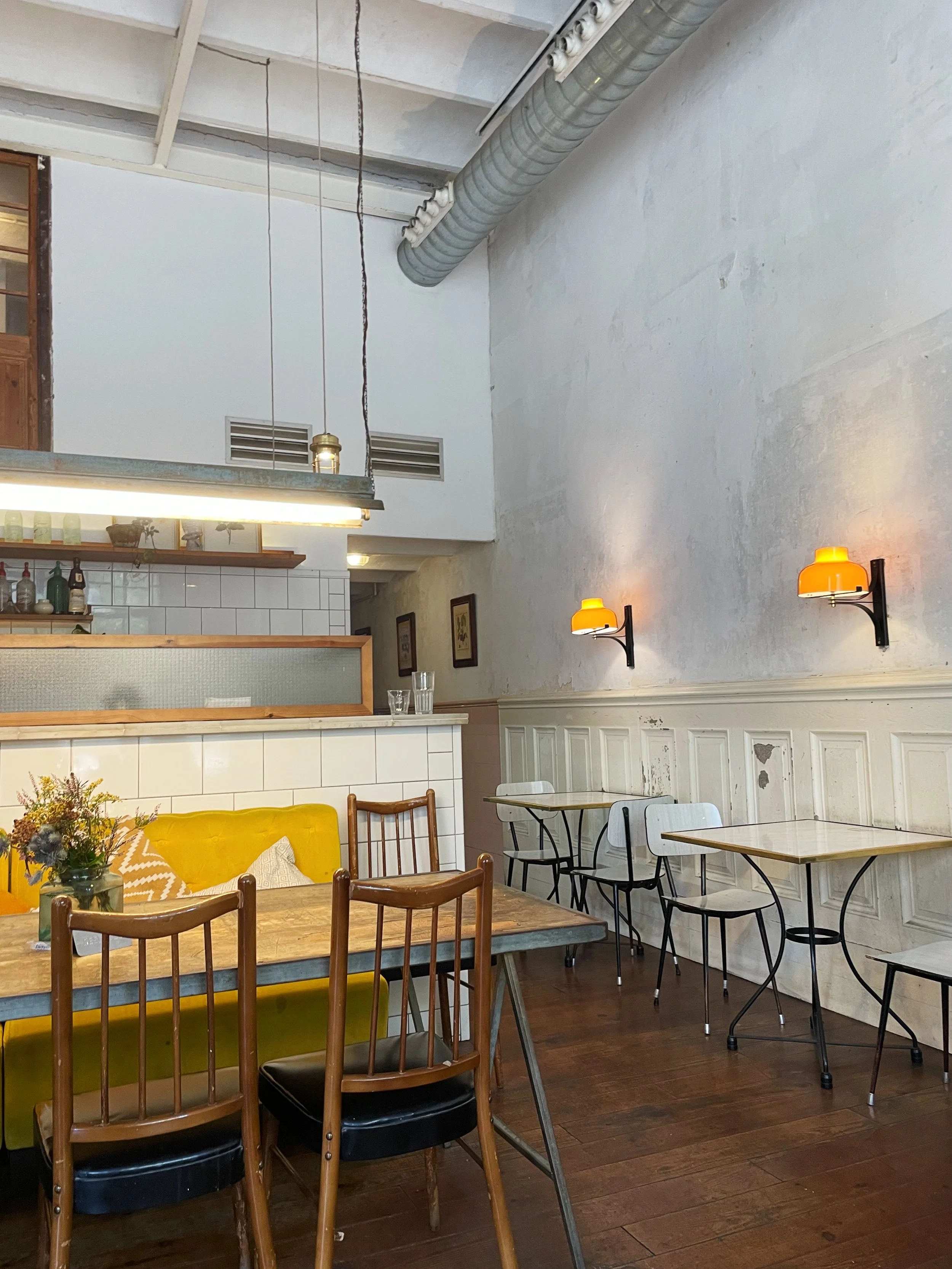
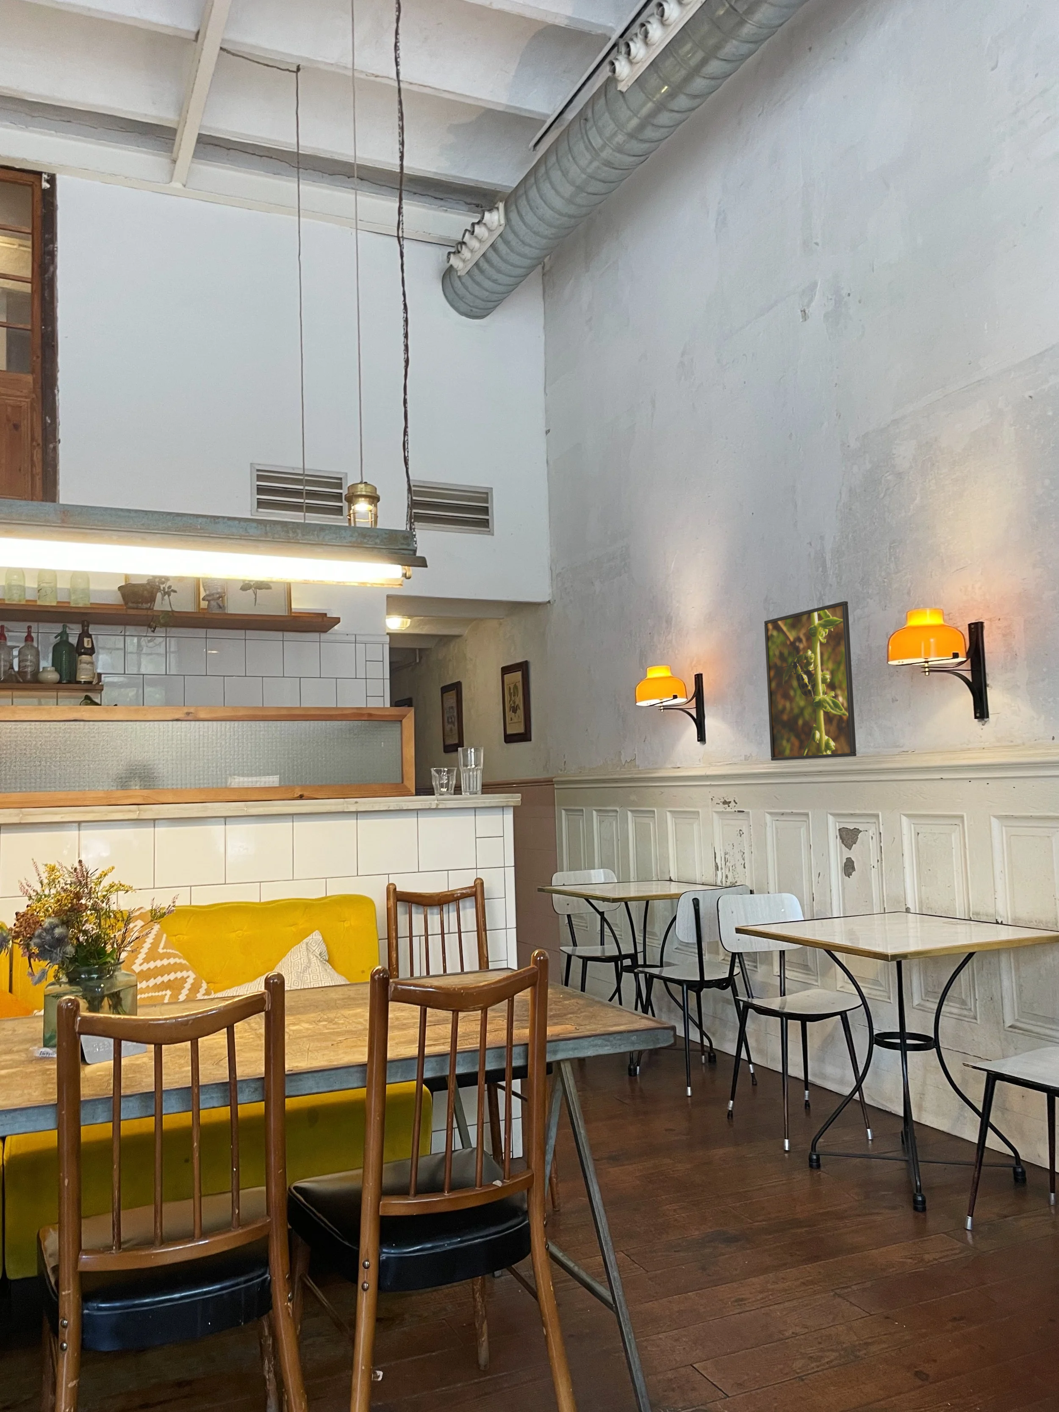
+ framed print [764,601,857,761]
